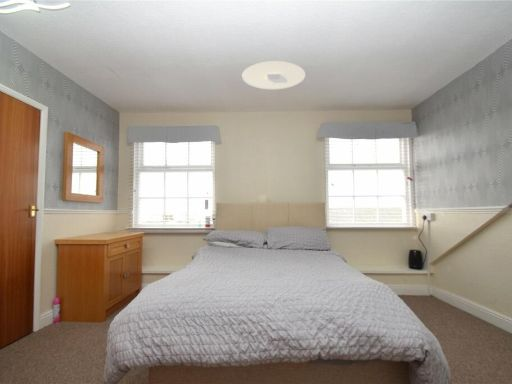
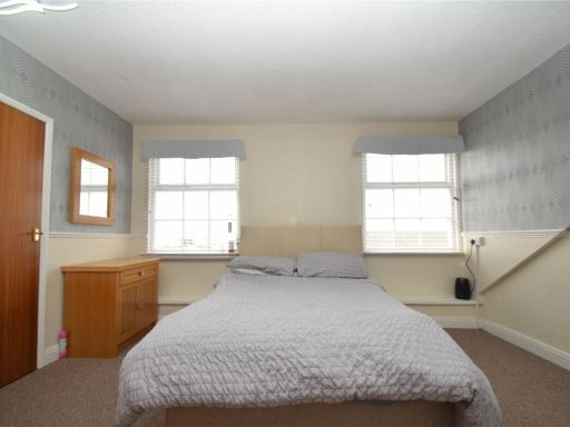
- ceiling light [241,60,306,90]
